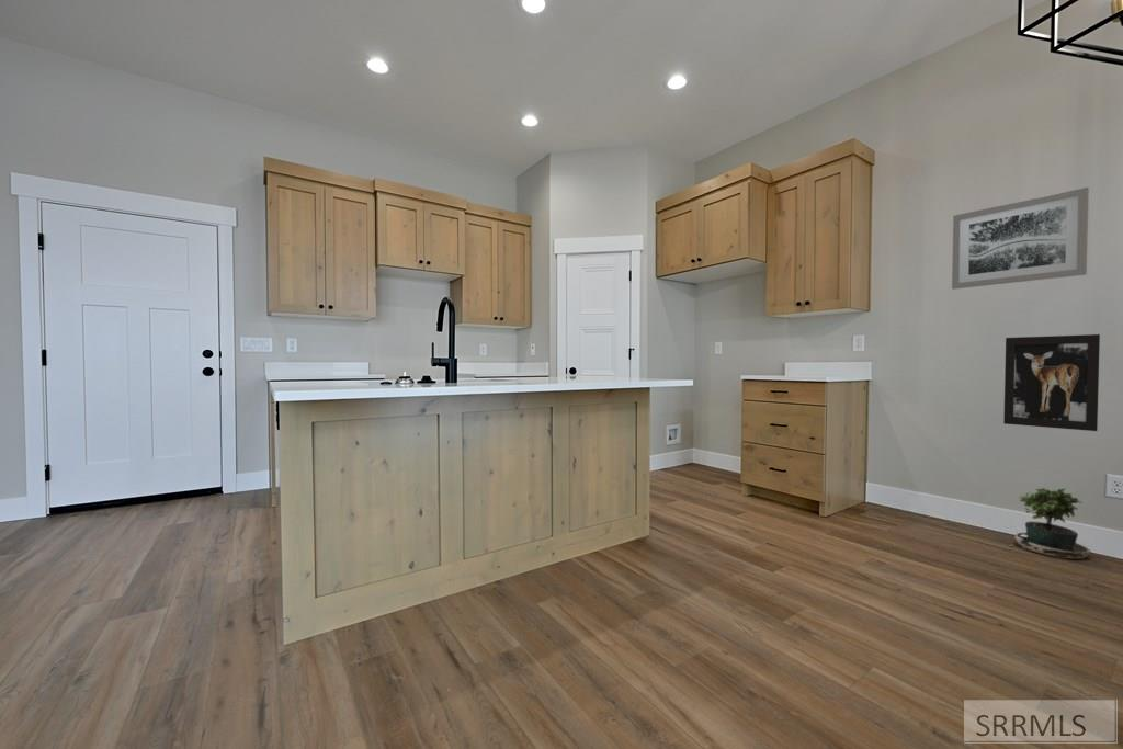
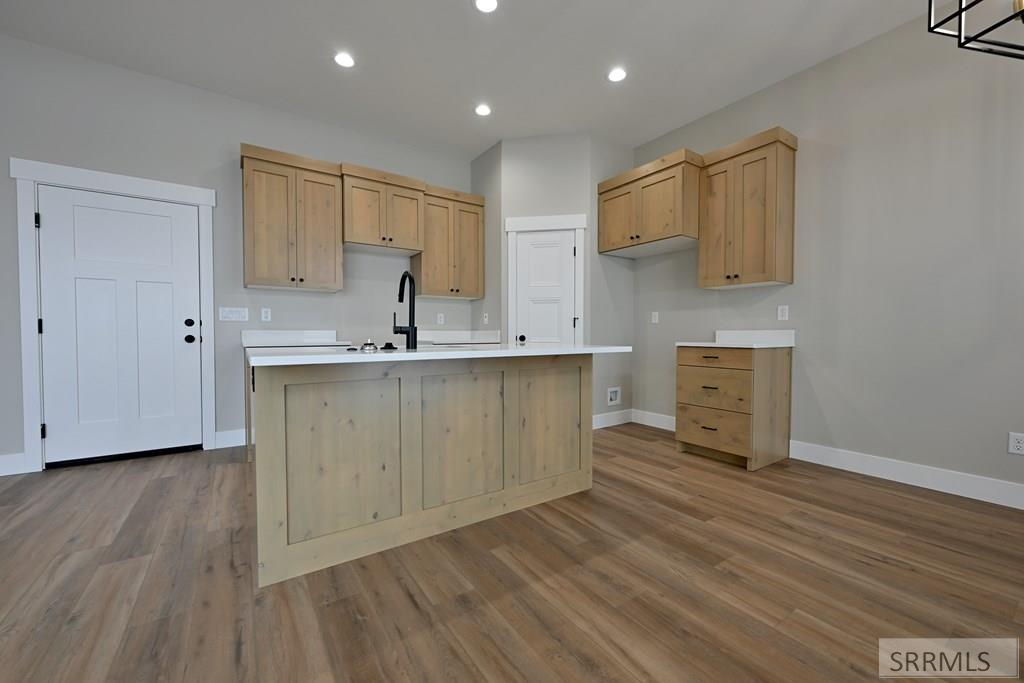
- wall art [1002,333,1101,432]
- potted plant [1000,487,1092,560]
- wall art [951,186,1090,290]
